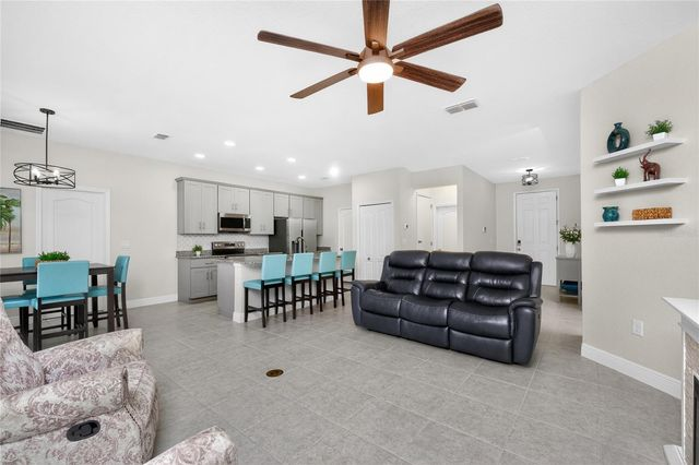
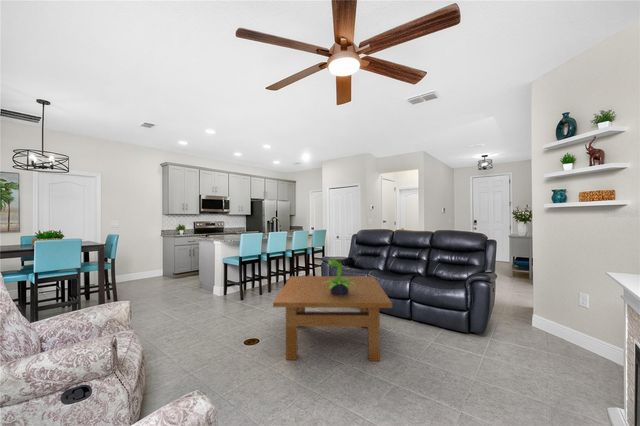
+ potted plant [321,257,358,295]
+ table [272,275,393,362]
